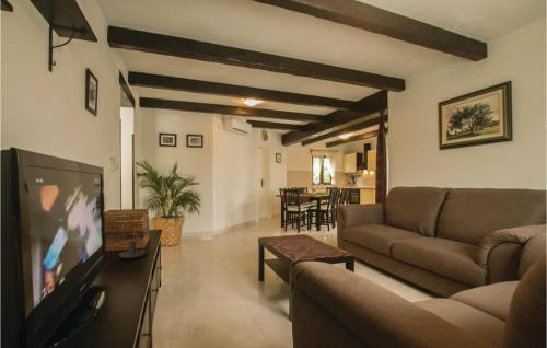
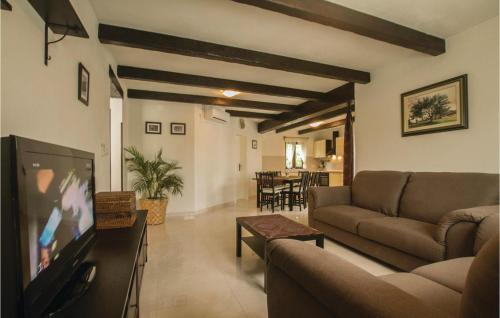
- candle holder [118,240,147,259]
